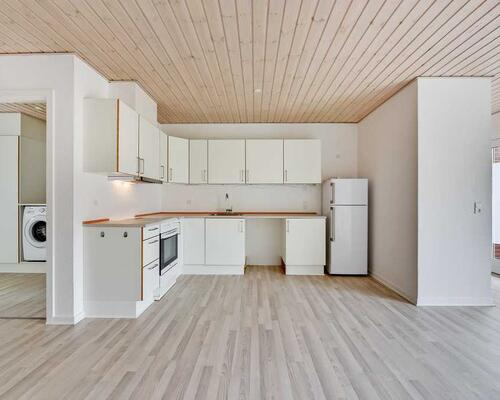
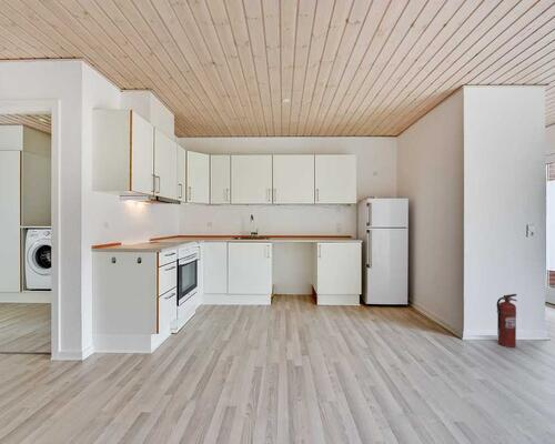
+ fire extinguisher [496,293,518,349]
